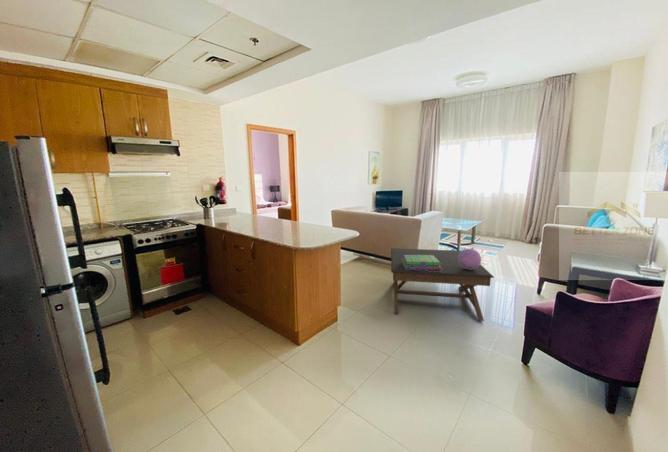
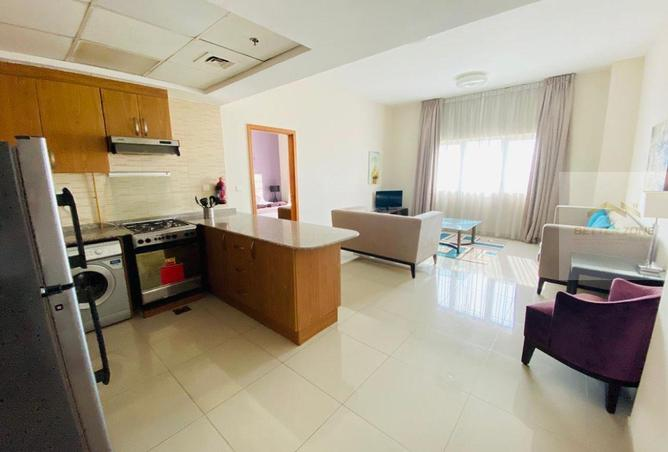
- coffee table [390,247,495,322]
- stack of books [402,255,441,271]
- decorative sphere [458,248,482,270]
